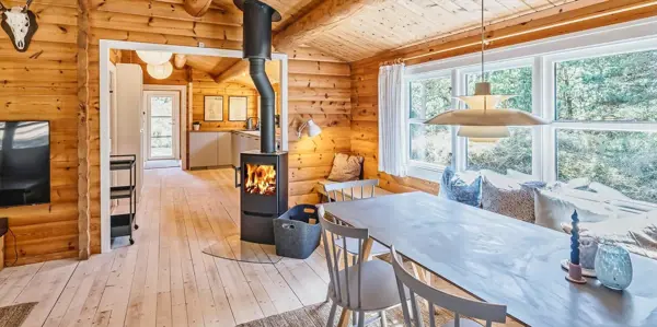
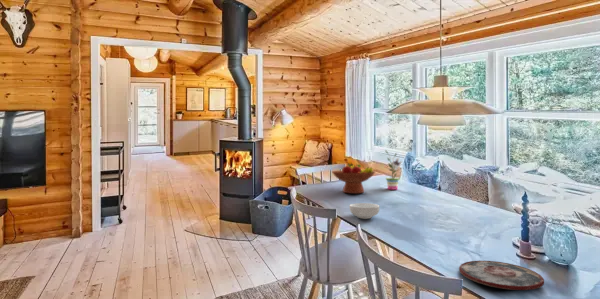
+ fruit bowl [331,162,376,194]
+ potted plant [384,149,403,191]
+ plate [458,260,545,291]
+ cereal bowl [349,202,380,220]
